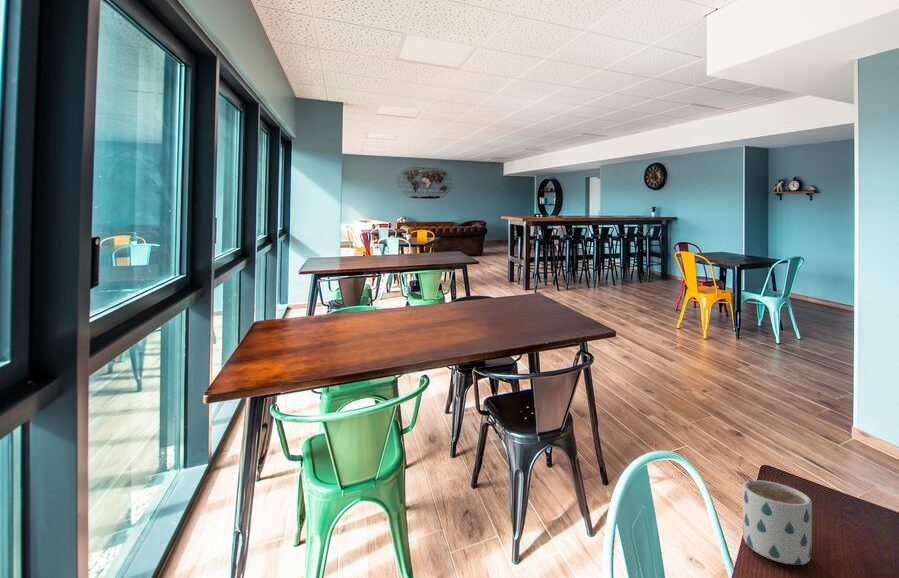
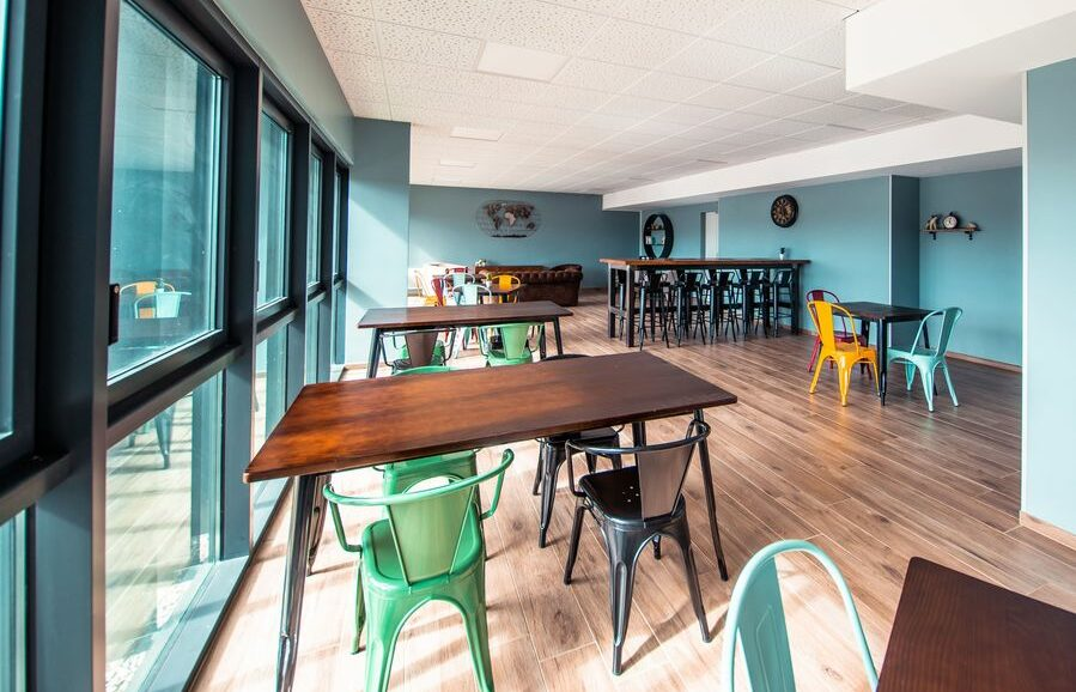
- mug [742,479,813,566]
